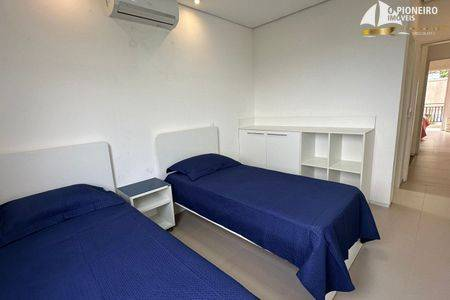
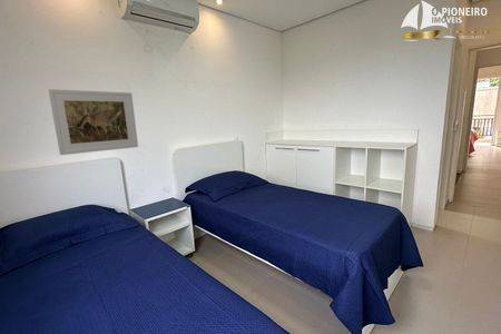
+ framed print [48,88,139,156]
